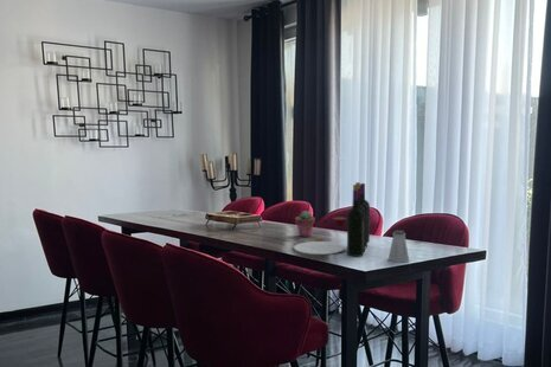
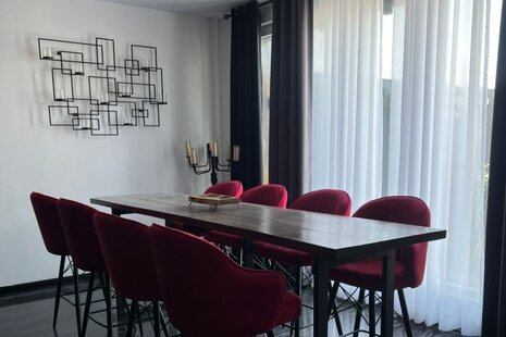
- wine bottle [293,181,371,258]
- saltshaker [387,230,410,263]
- potted succulent [294,210,316,238]
